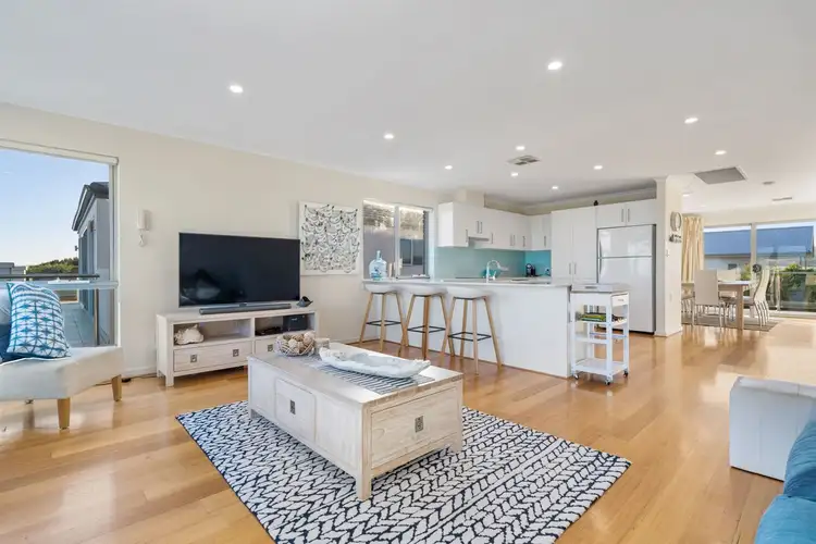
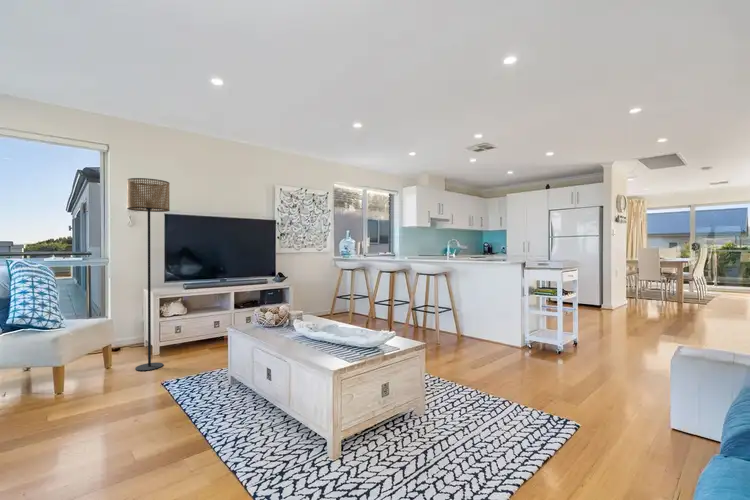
+ floor lamp [126,177,171,372]
